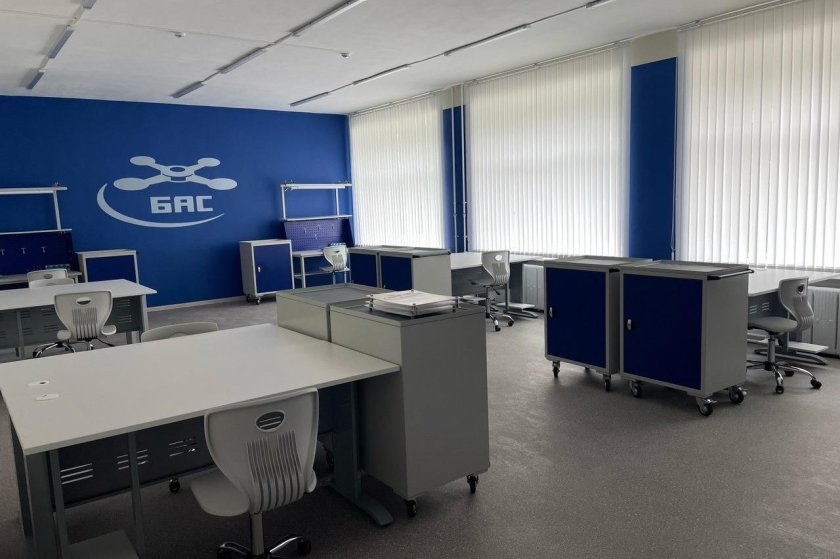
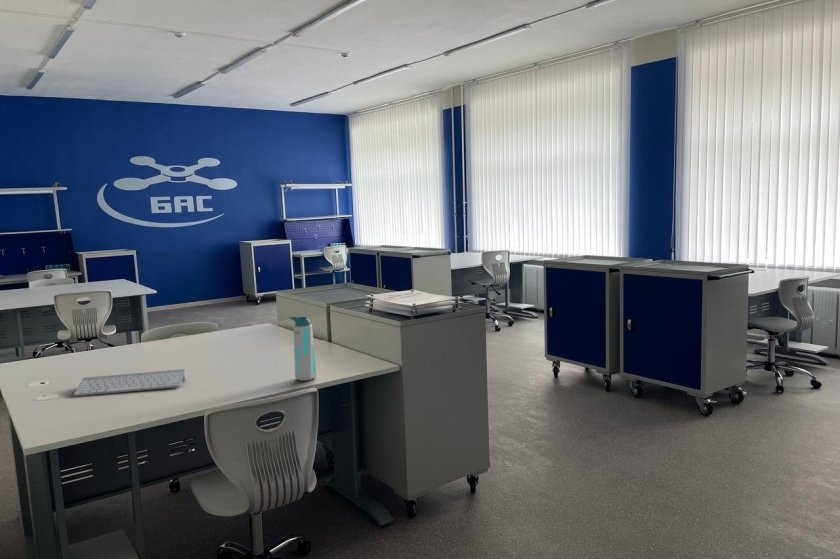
+ keyboard [72,368,187,397]
+ water bottle [288,315,318,382]
